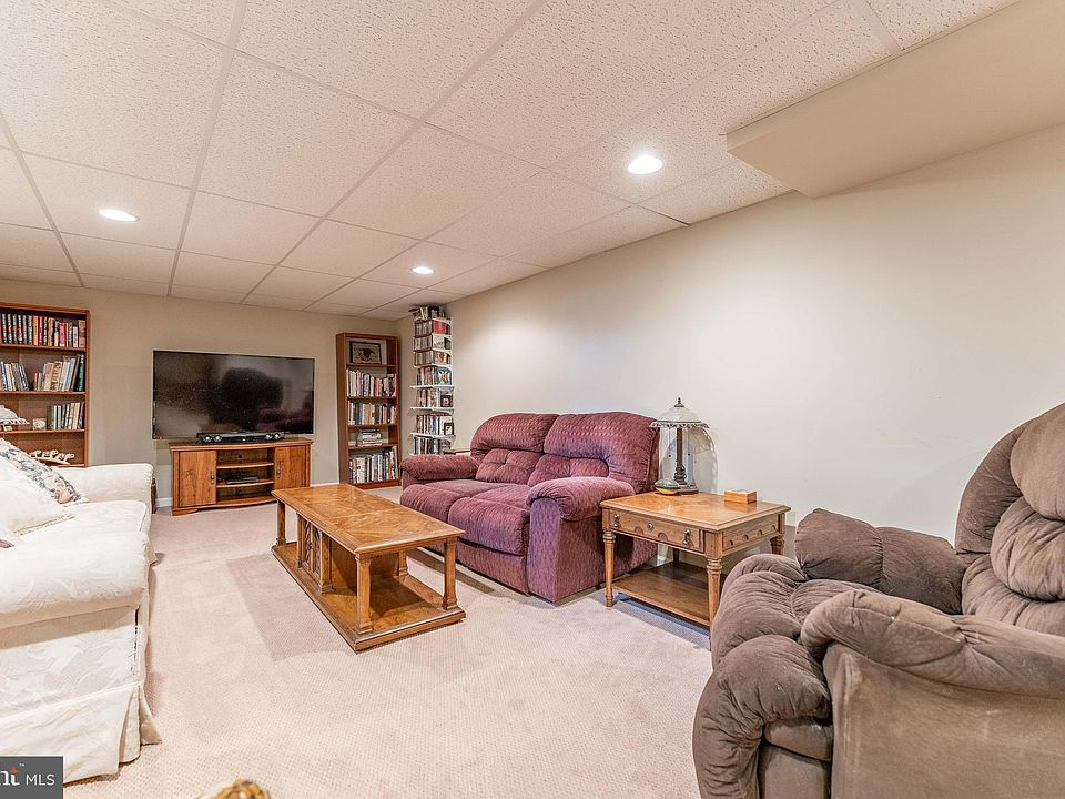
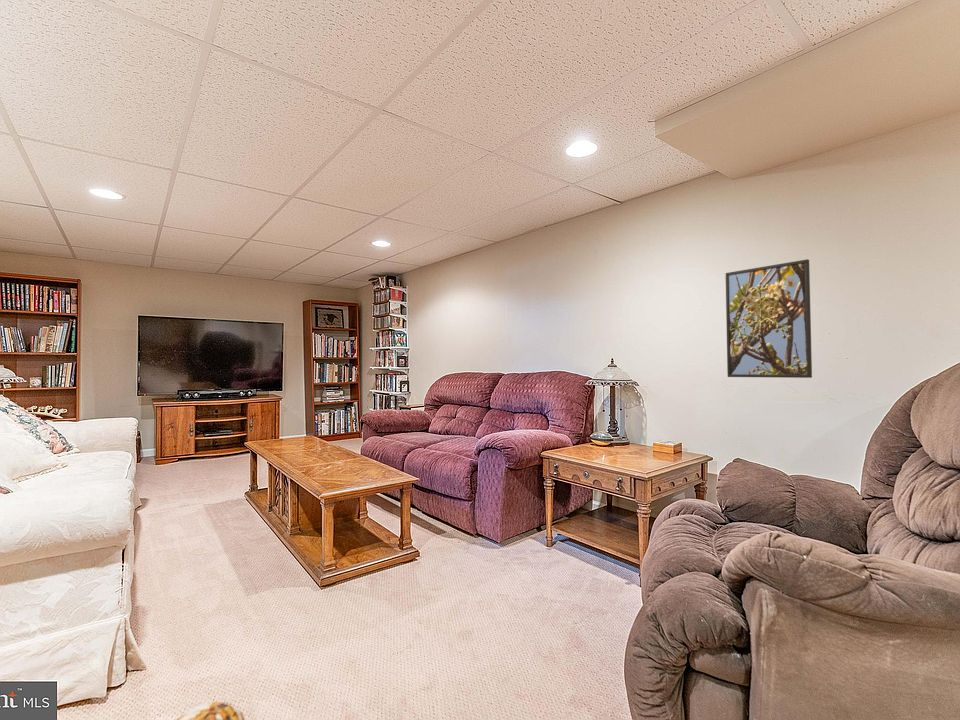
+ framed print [725,258,813,379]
